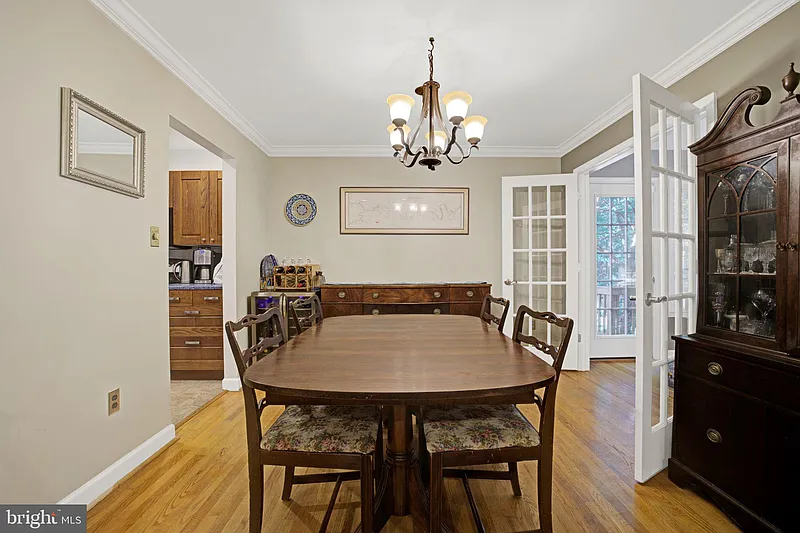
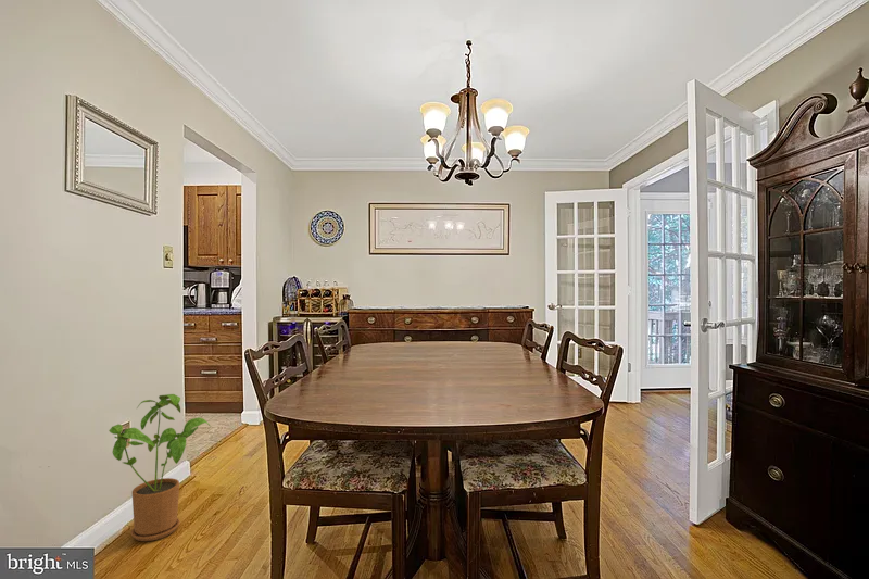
+ house plant [108,393,212,542]
